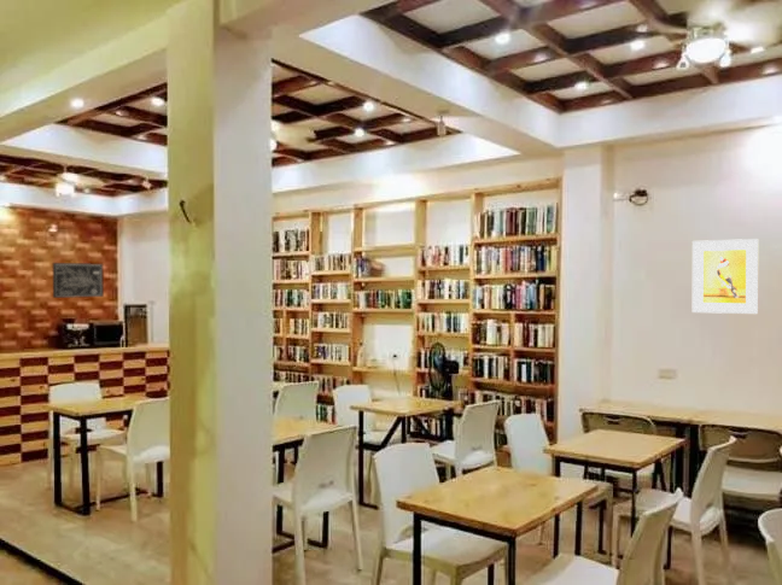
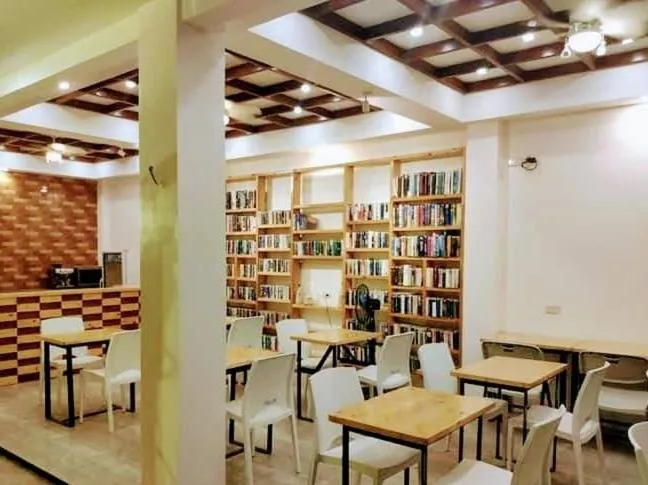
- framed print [691,238,759,315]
- wall art [52,262,105,299]
